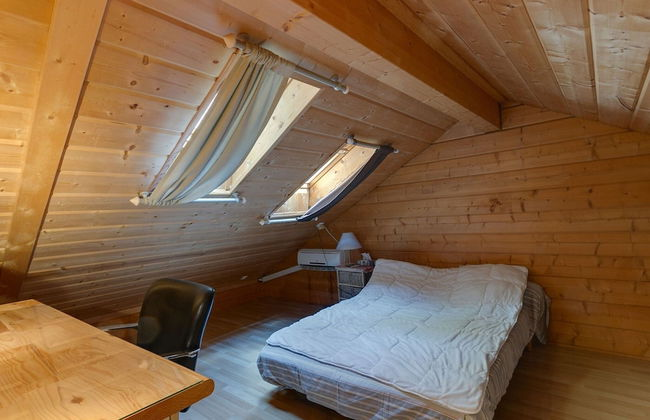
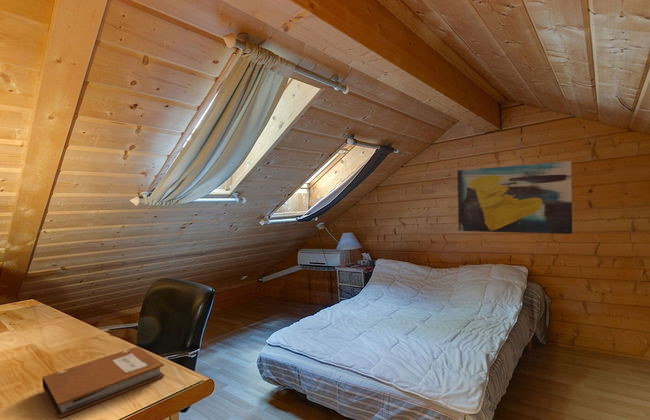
+ wall art [456,160,573,235]
+ notebook [41,346,165,419]
